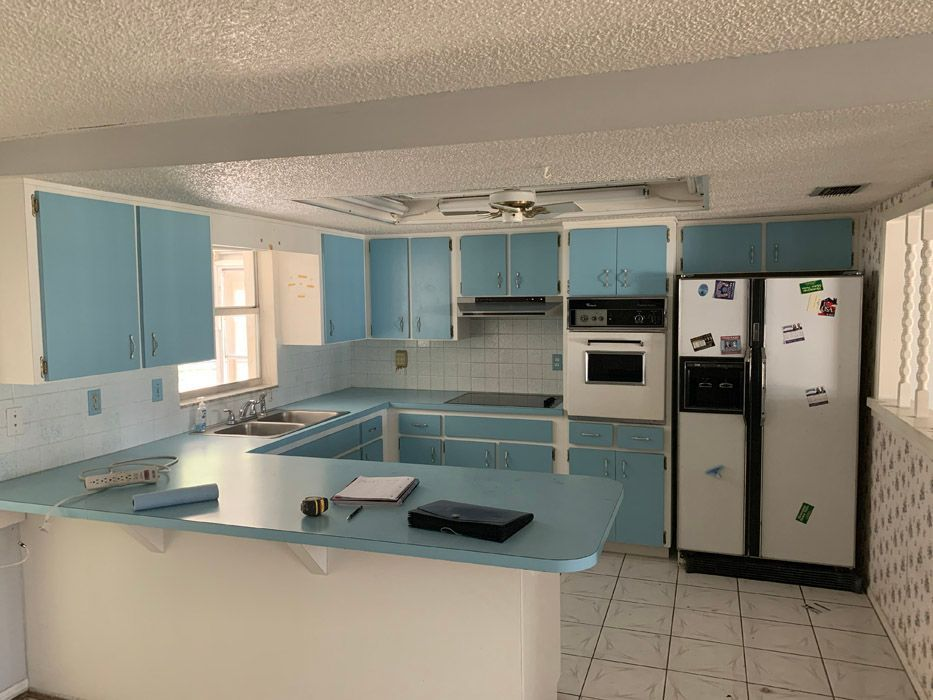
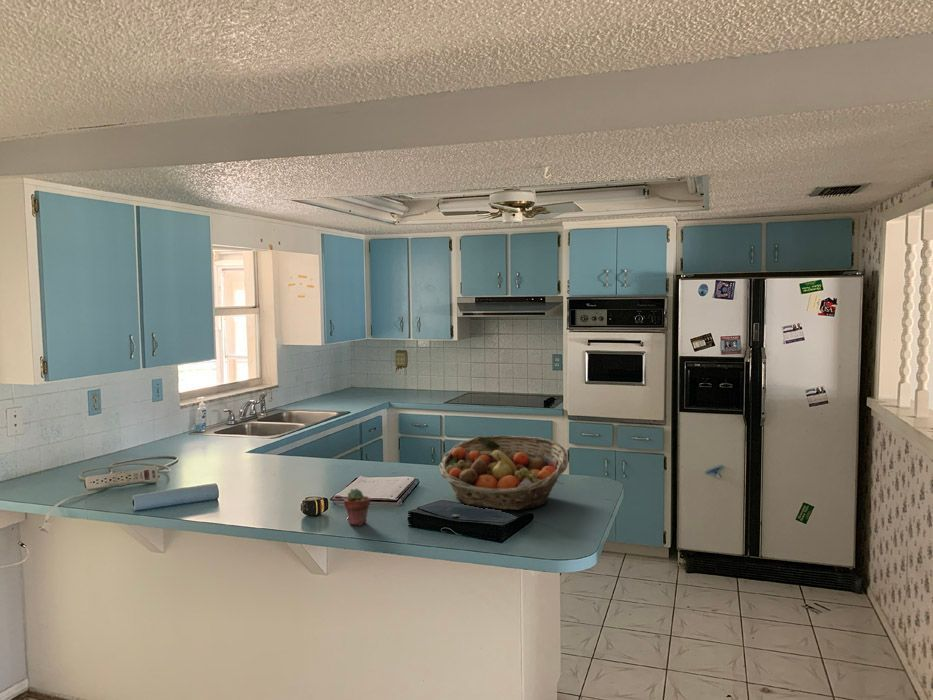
+ fruit basket [438,435,569,511]
+ potted succulent [343,488,371,526]
